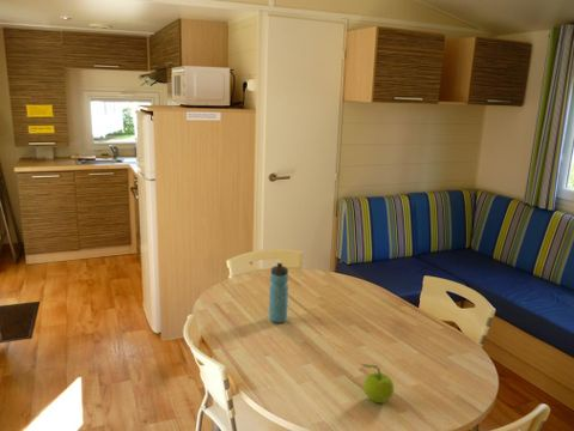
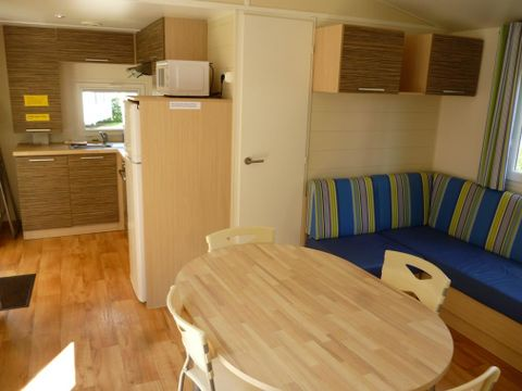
- fruit [360,363,395,403]
- water bottle [268,262,289,324]
